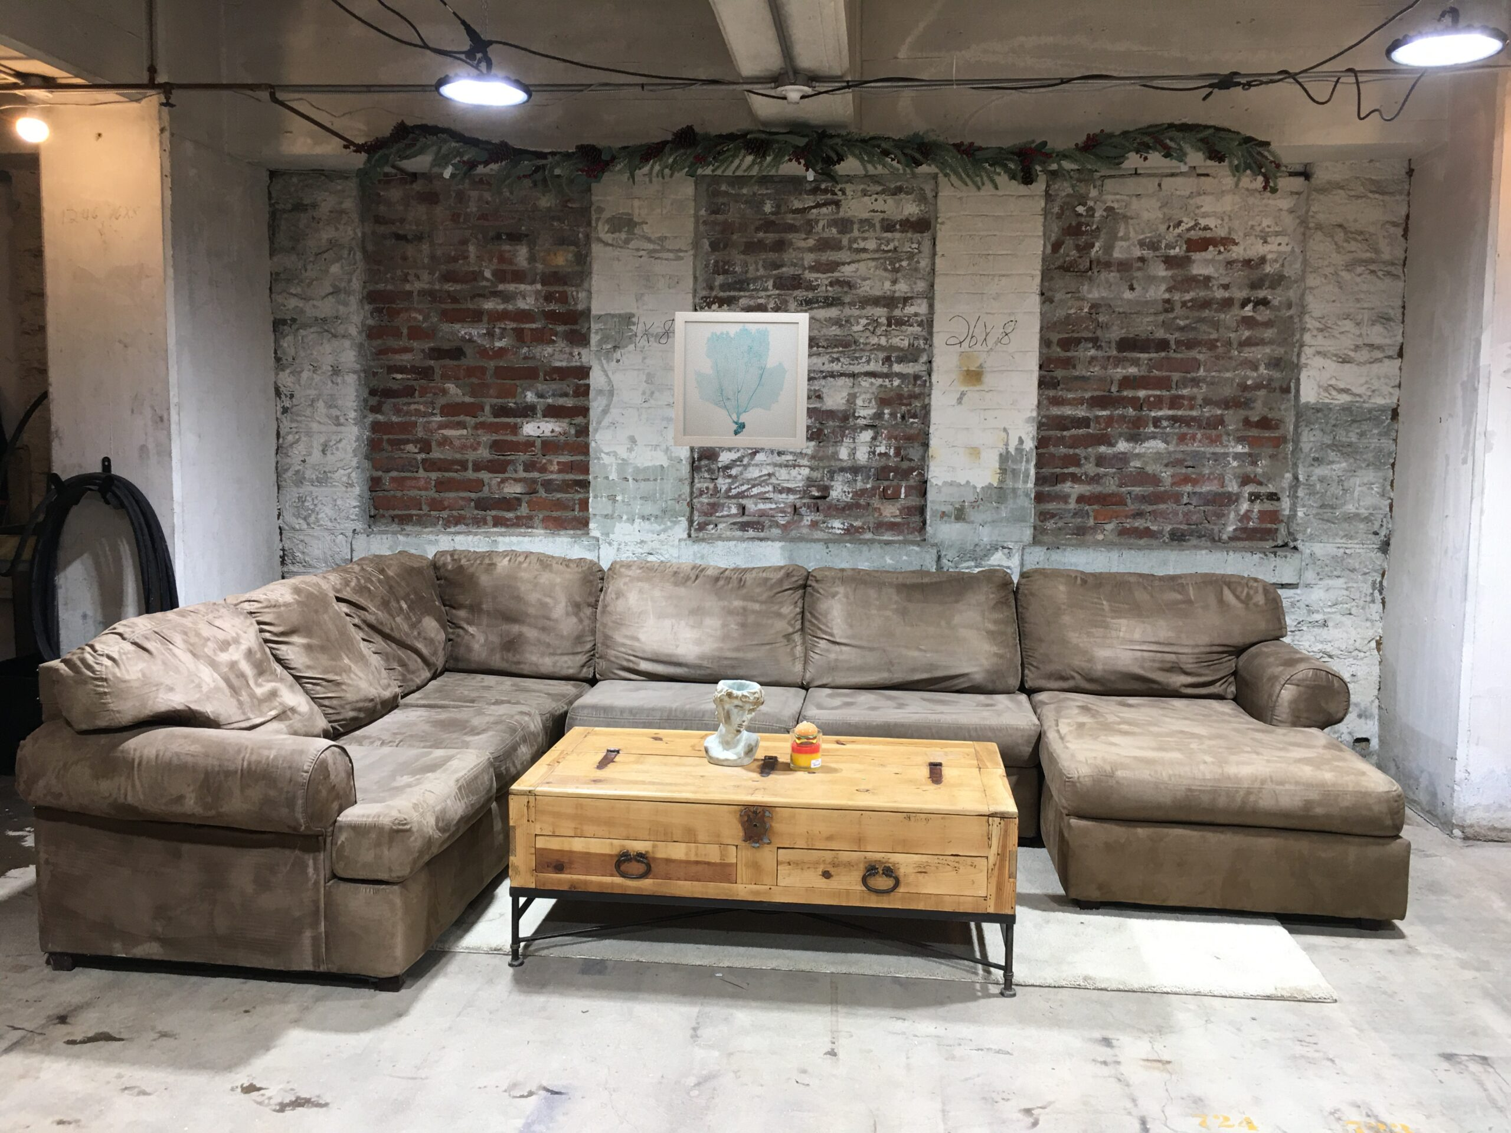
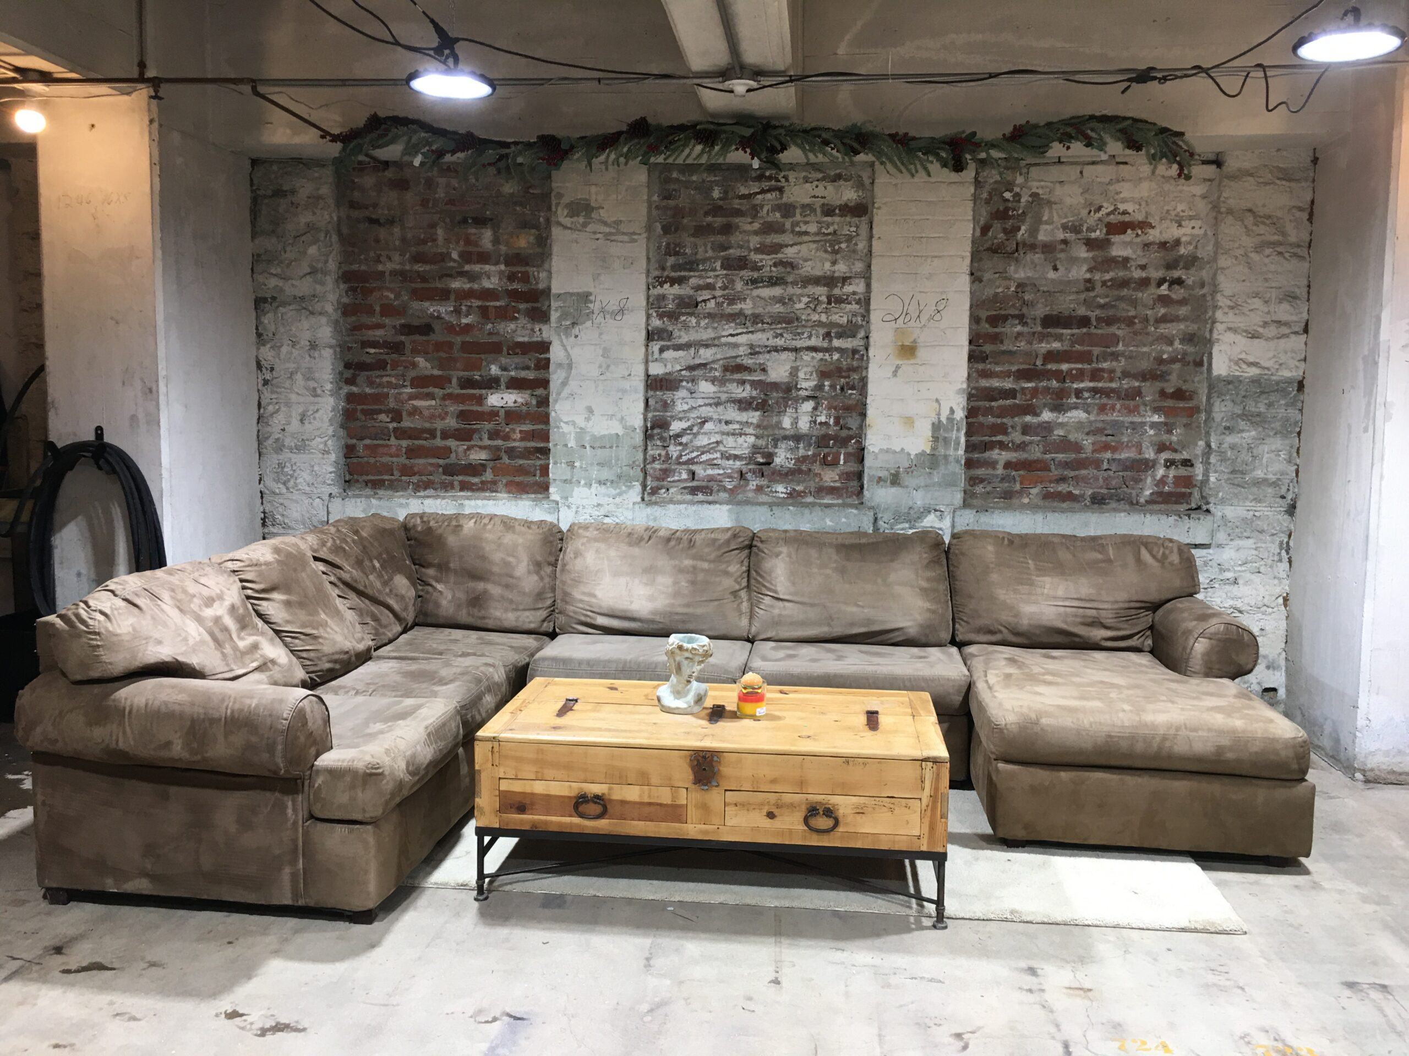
- wall art [673,311,810,449]
